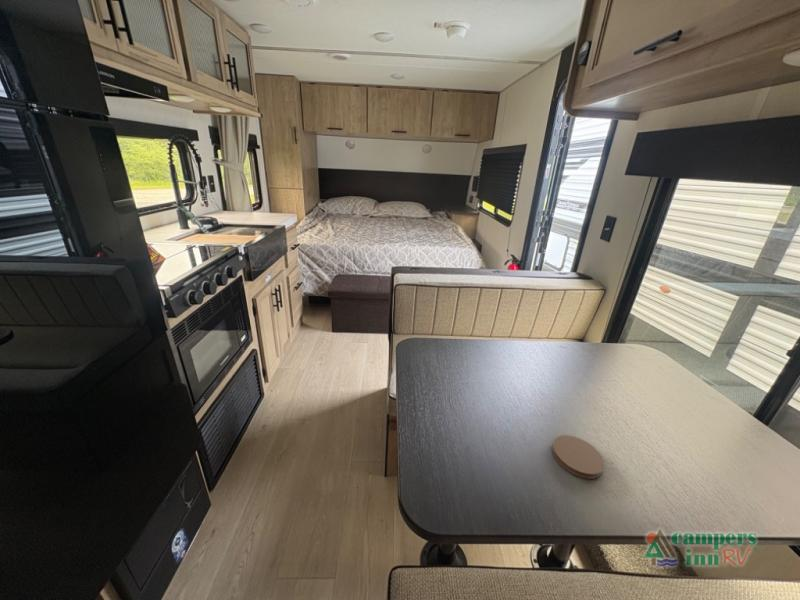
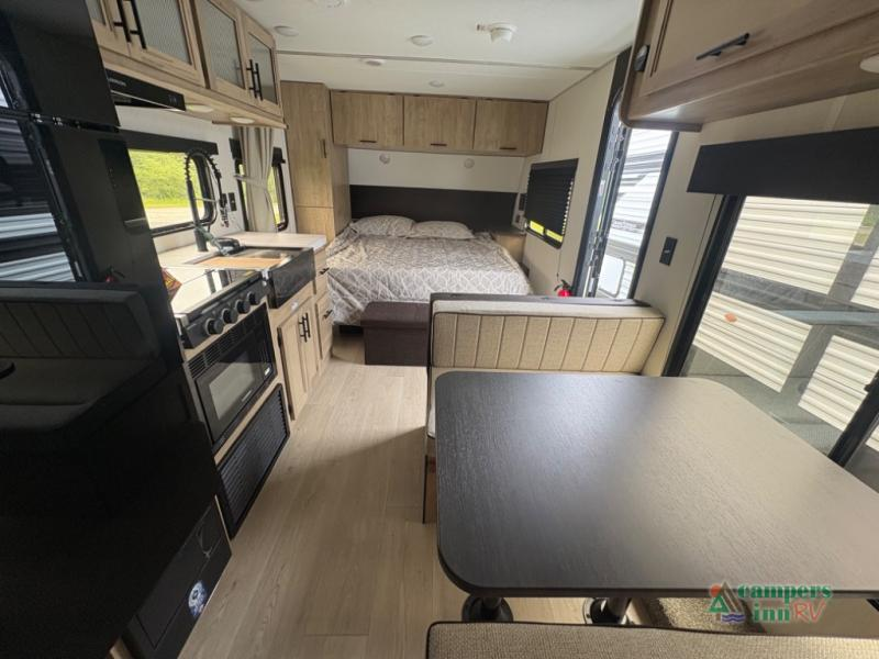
- coaster [551,434,606,480]
